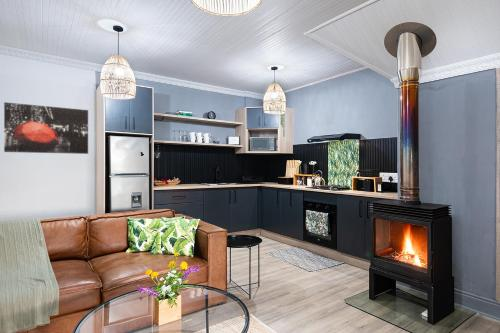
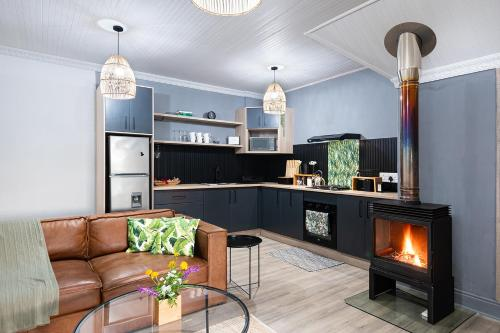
- wall art [3,101,89,155]
